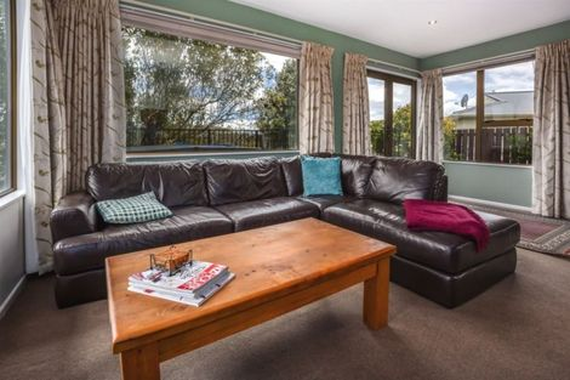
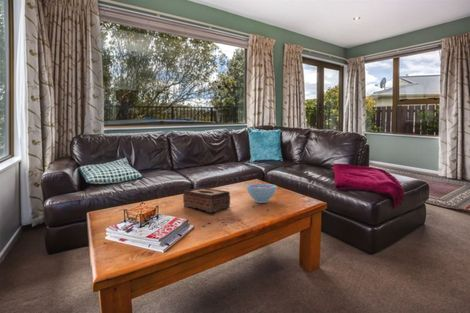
+ tissue box [182,187,231,214]
+ bowl [246,183,278,204]
